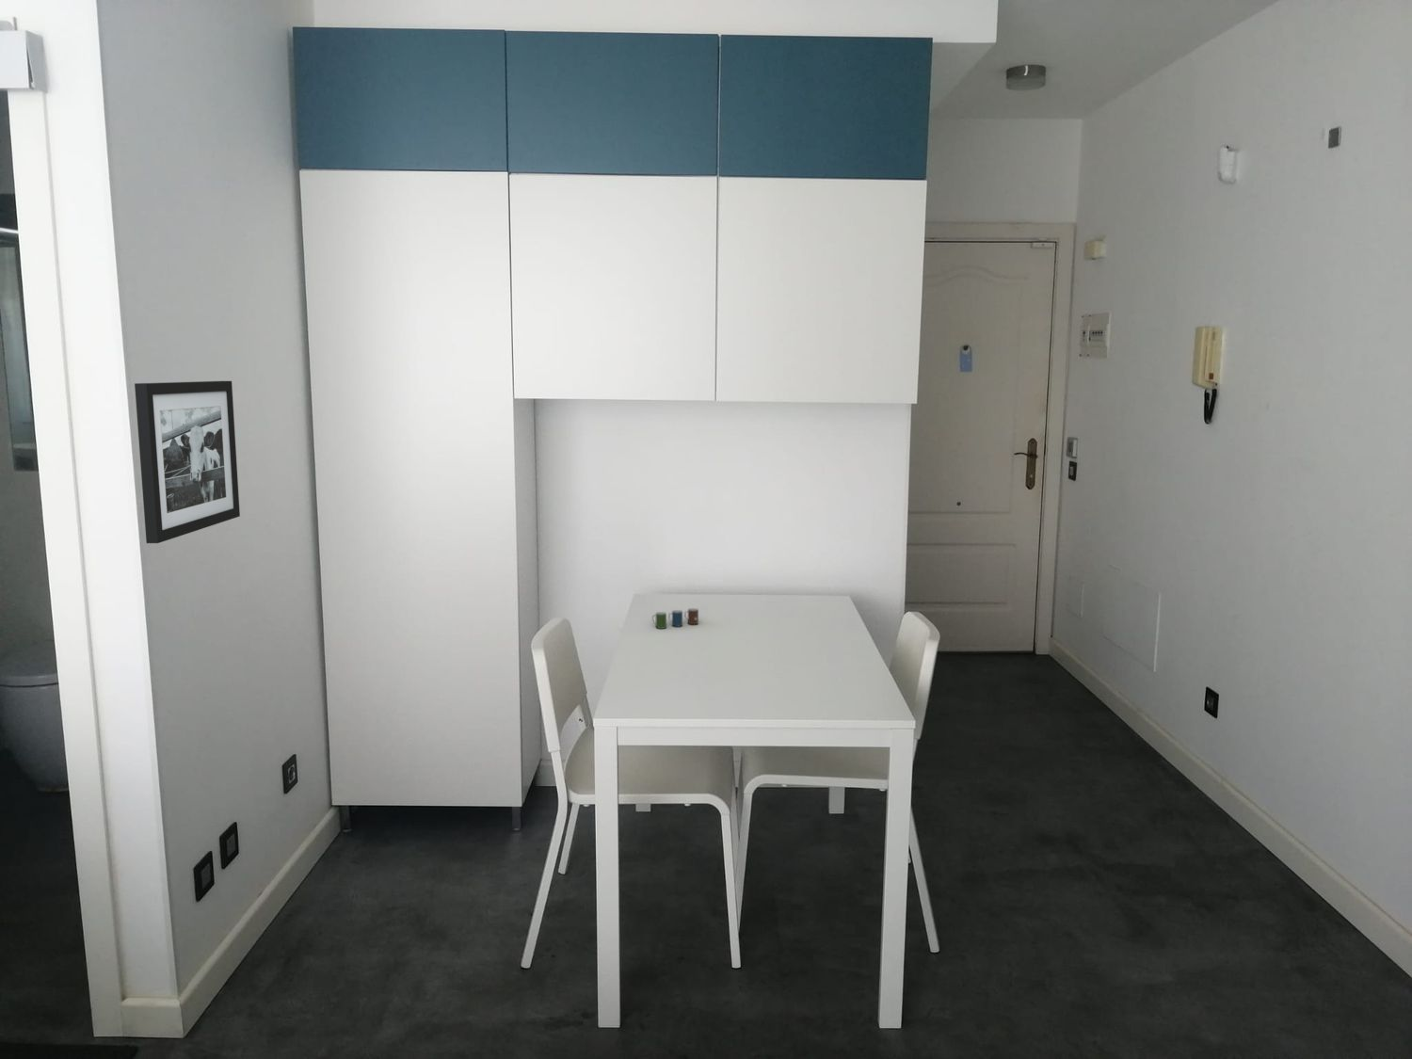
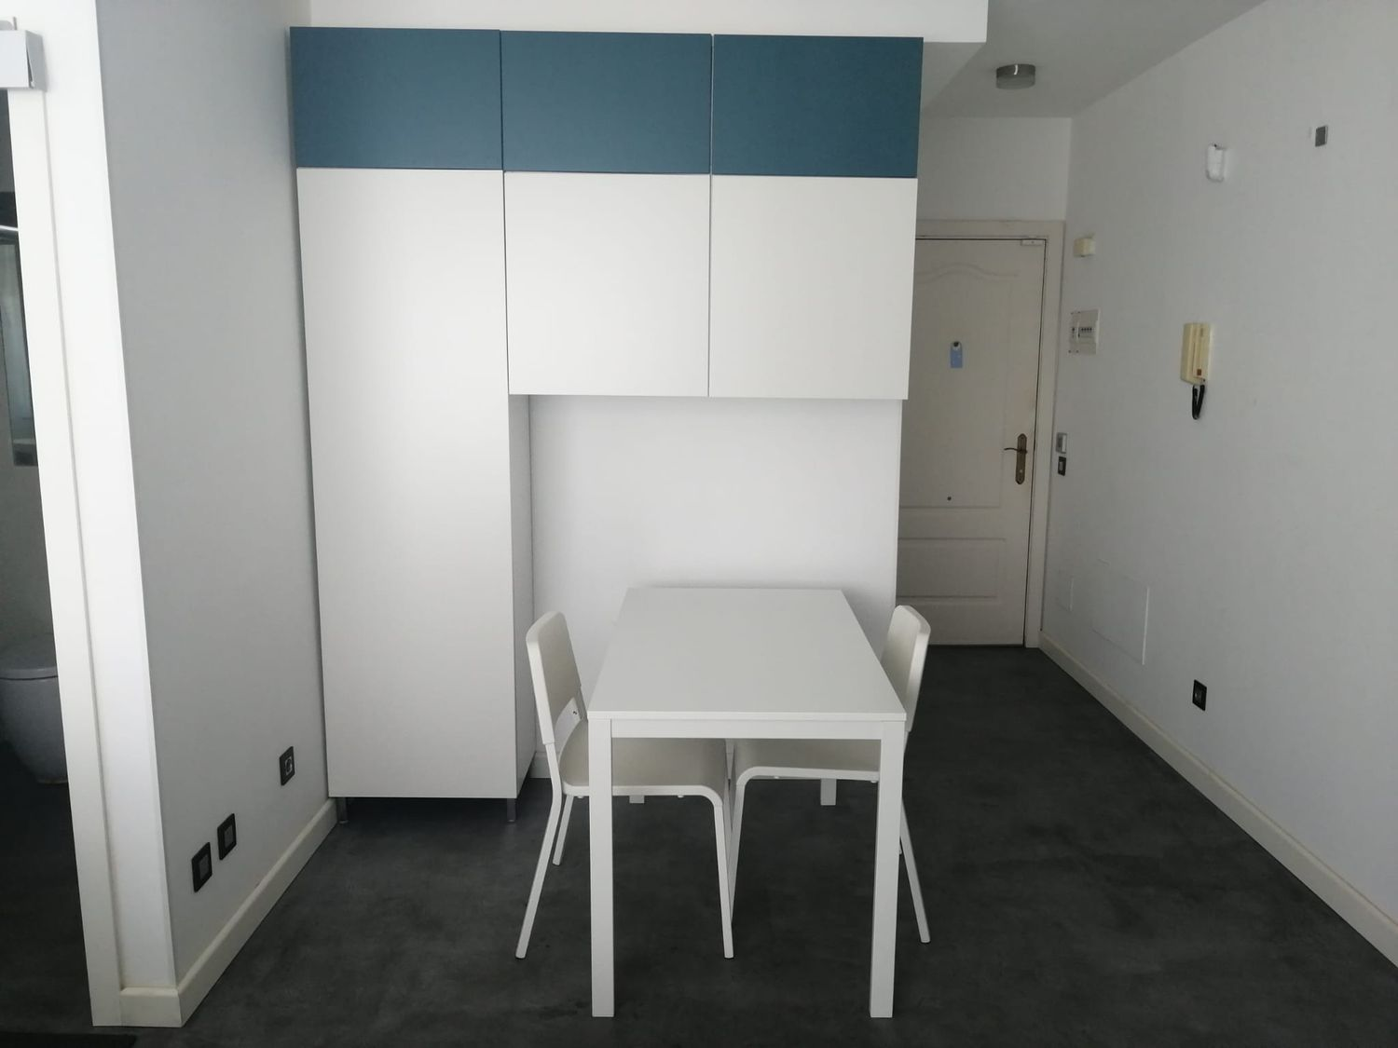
- picture frame [133,380,241,544]
- cup [652,607,699,630]
